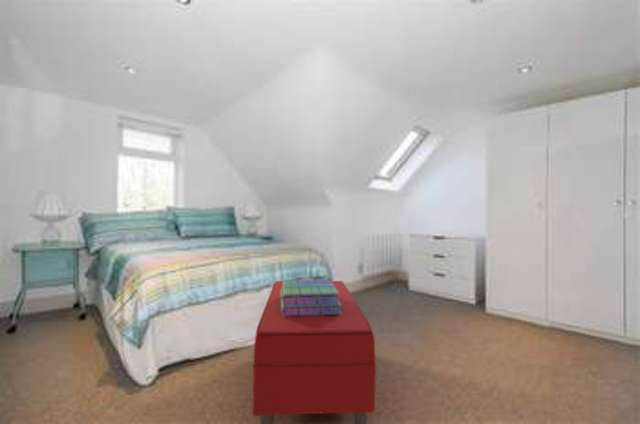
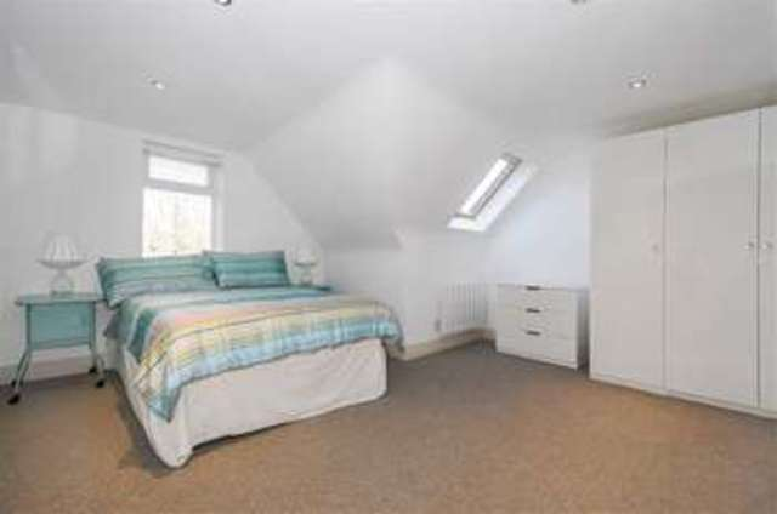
- stack of books [280,278,342,316]
- bench [252,280,377,424]
